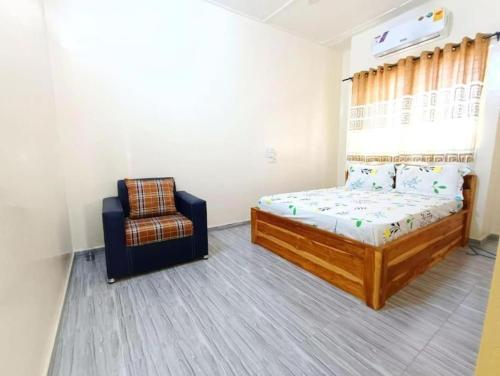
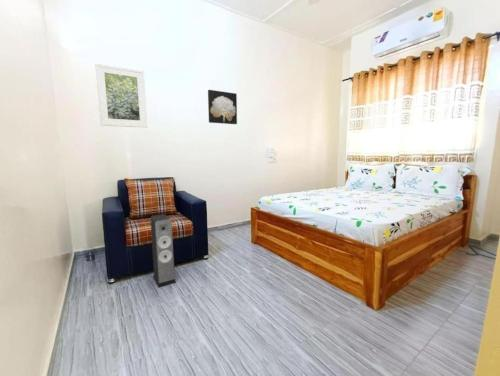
+ wall art [207,89,238,125]
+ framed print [94,62,149,129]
+ speaker [149,213,177,288]
